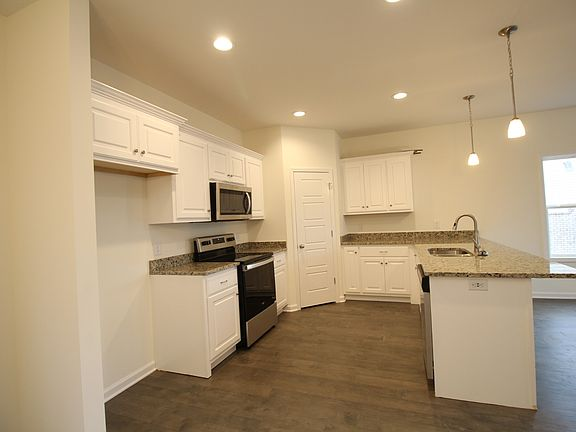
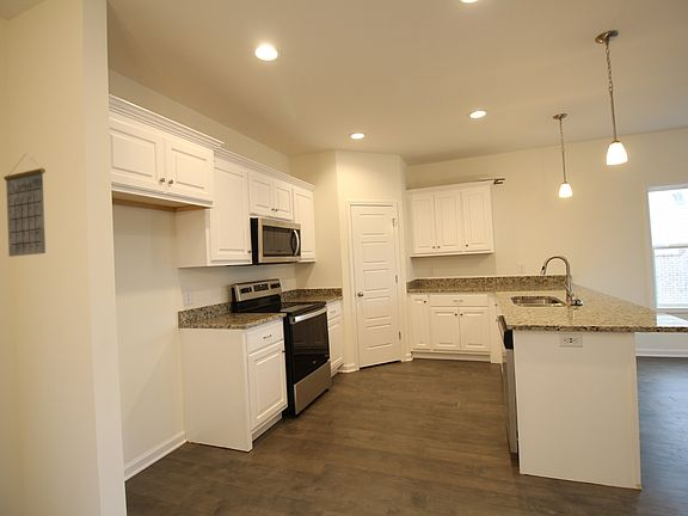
+ calendar [2,154,47,258]
